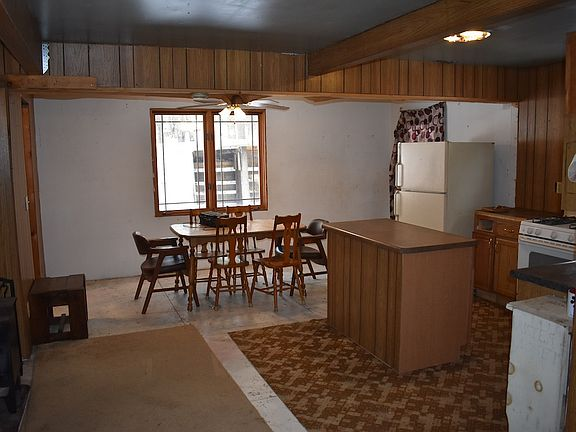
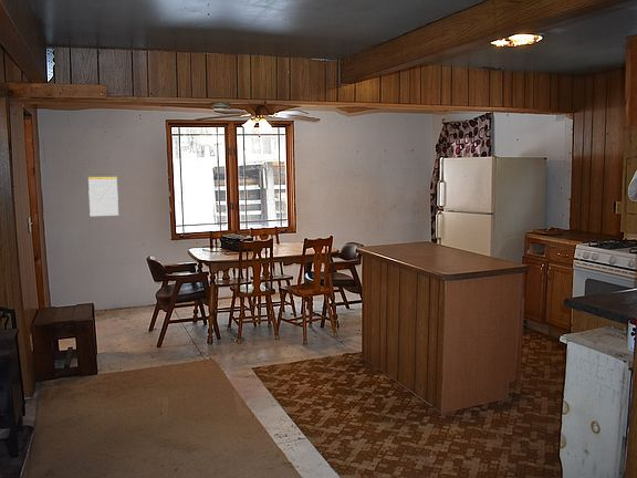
+ calendar [87,169,119,217]
